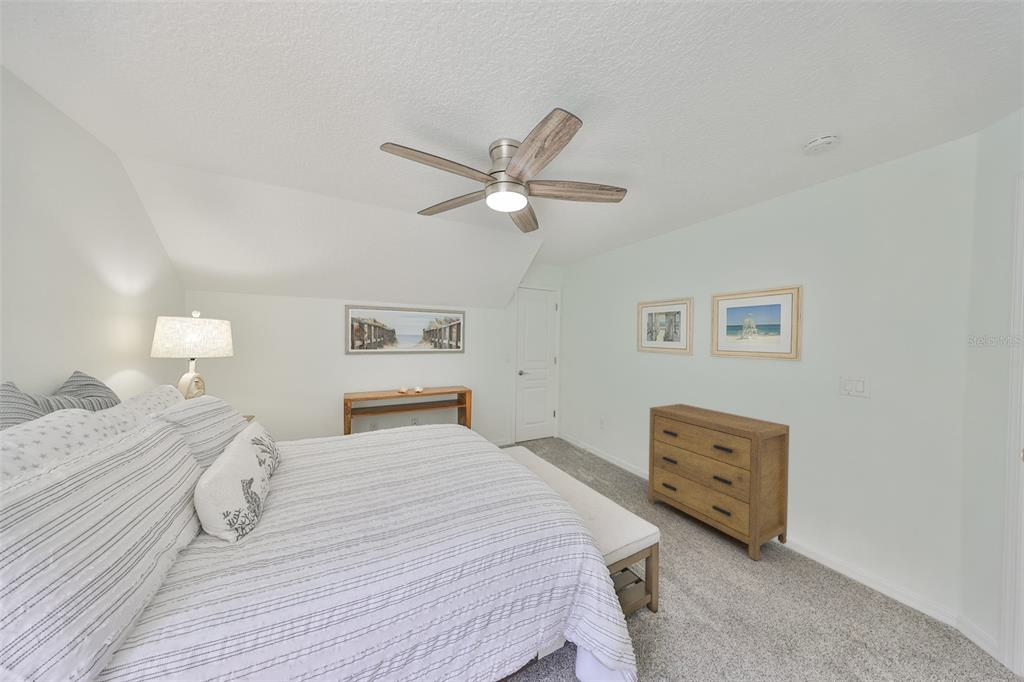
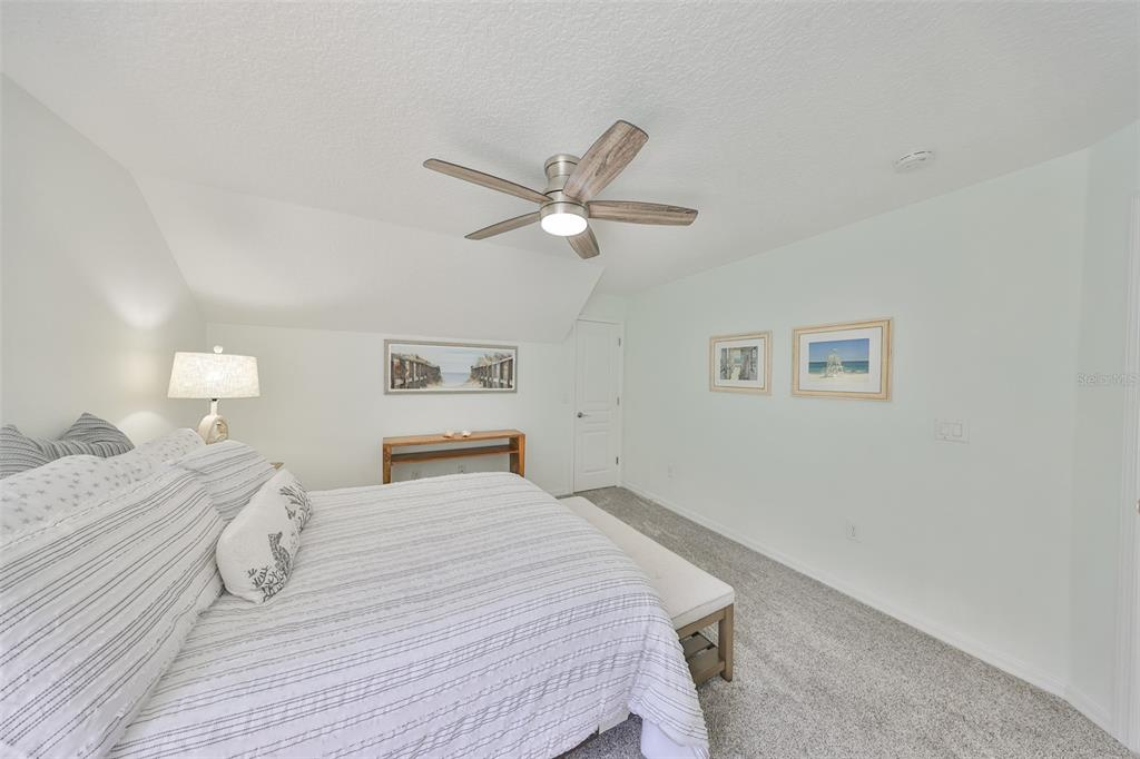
- dresser [647,403,790,561]
